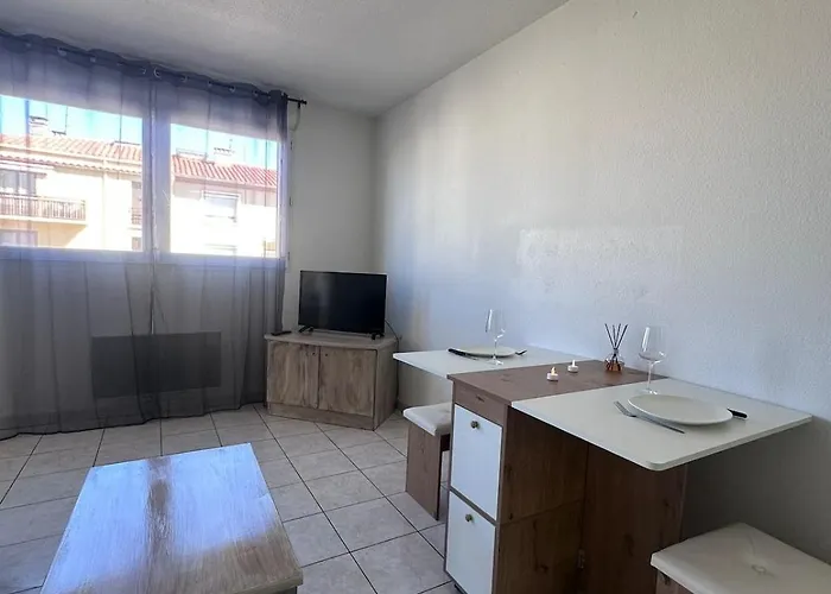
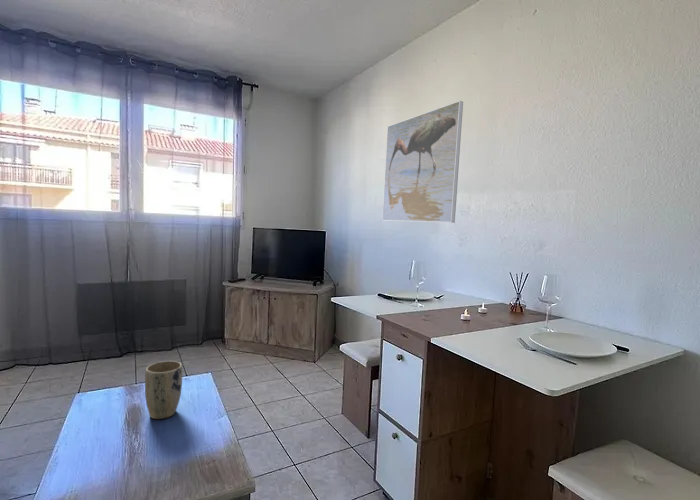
+ plant pot [144,360,183,420]
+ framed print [381,100,464,224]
